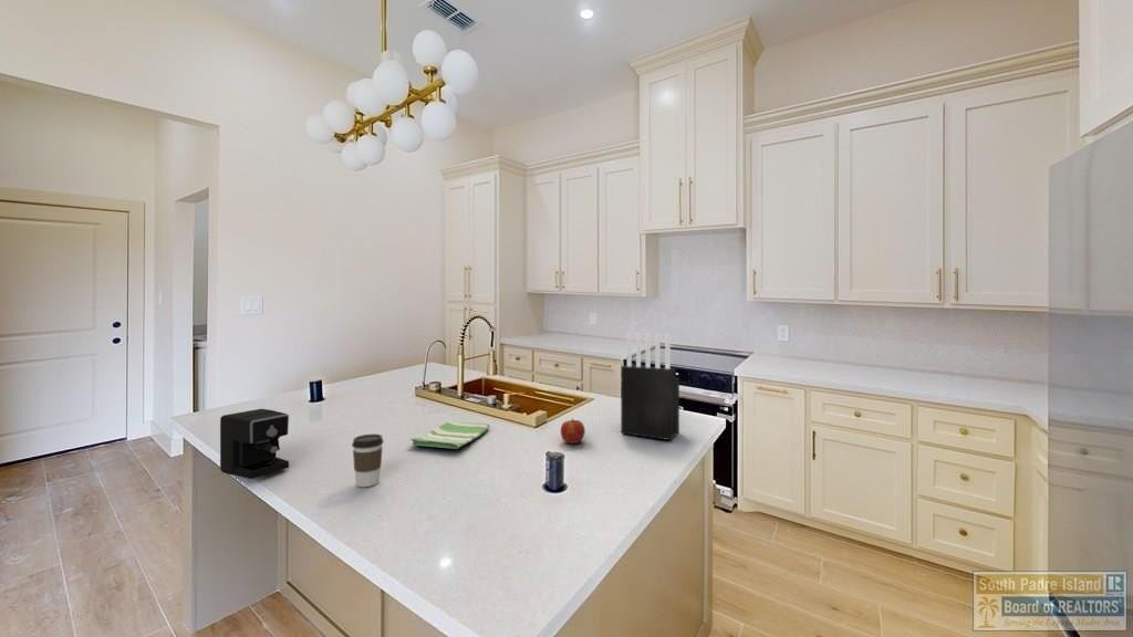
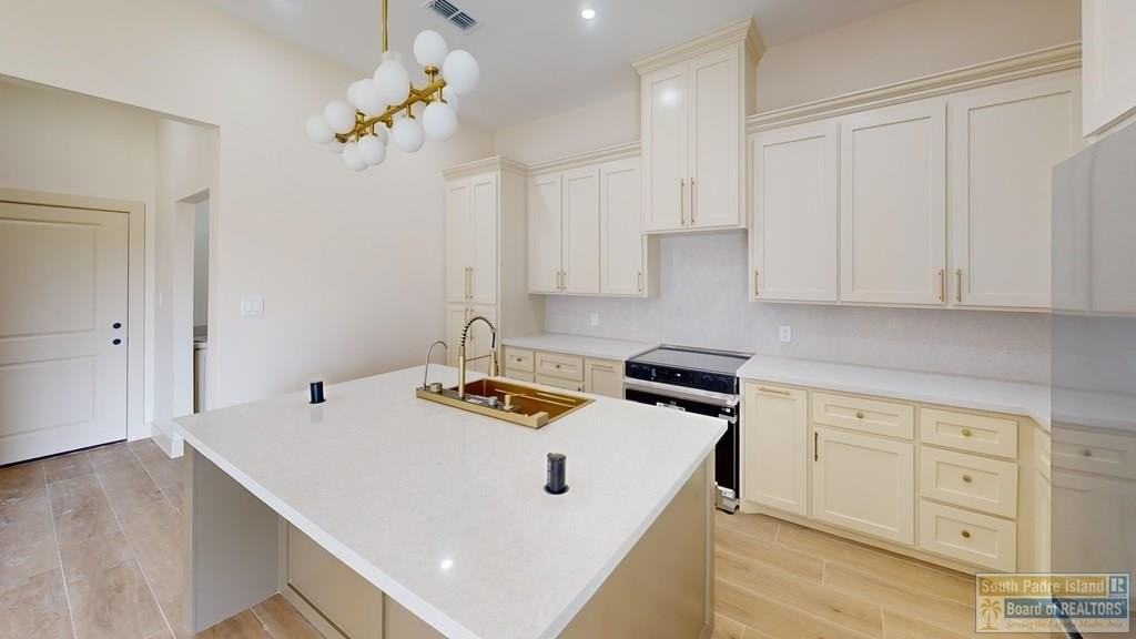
- coffee cup [351,432,385,488]
- fruit [560,418,586,445]
- coffee maker [219,408,290,480]
- dish towel [410,420,490,450]
- knife block [620,332,680,441]
